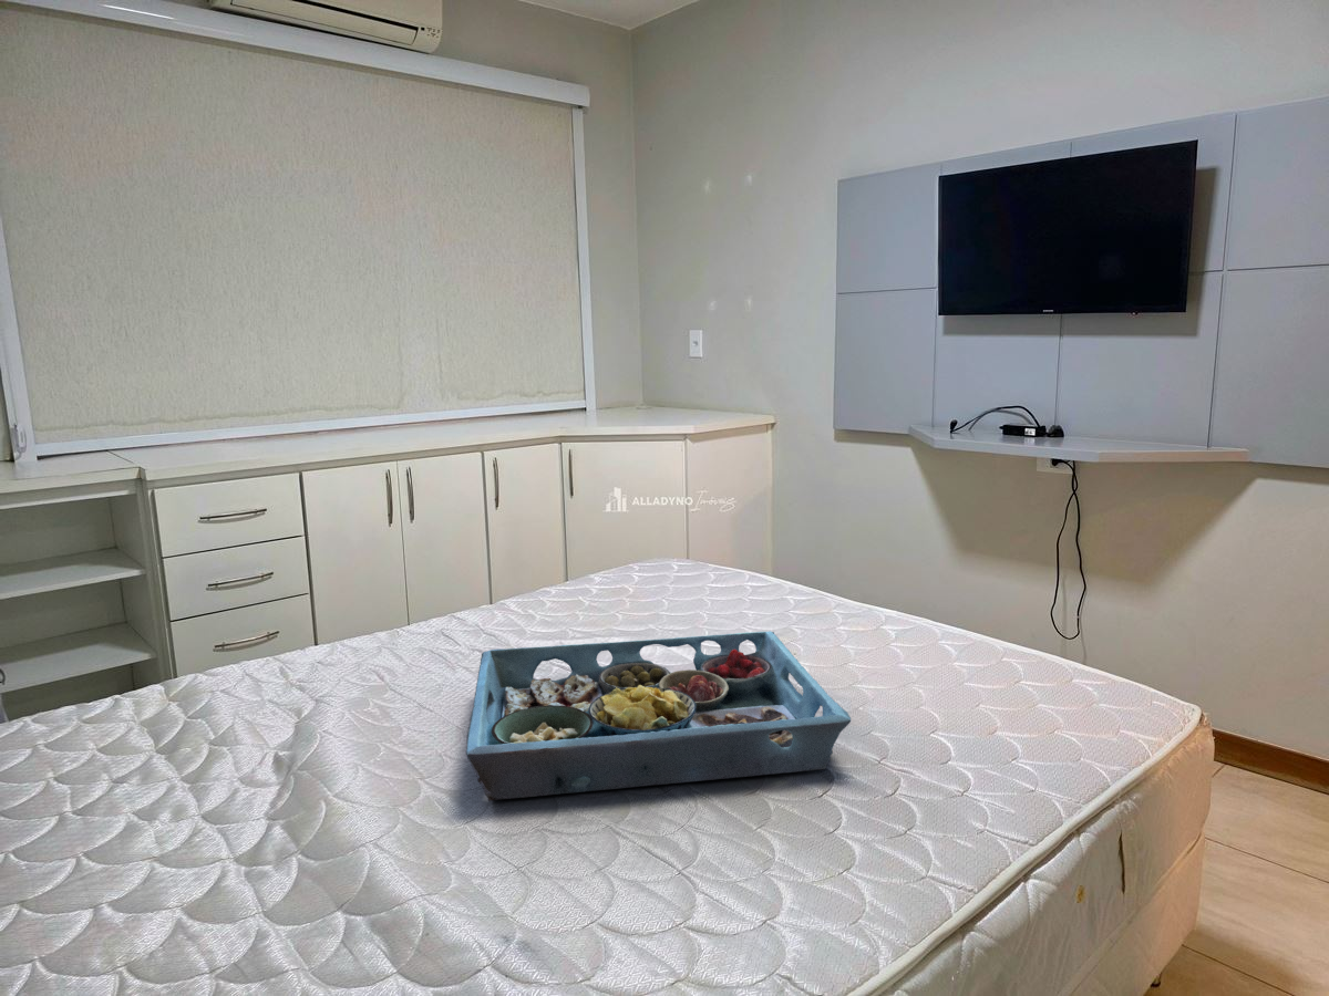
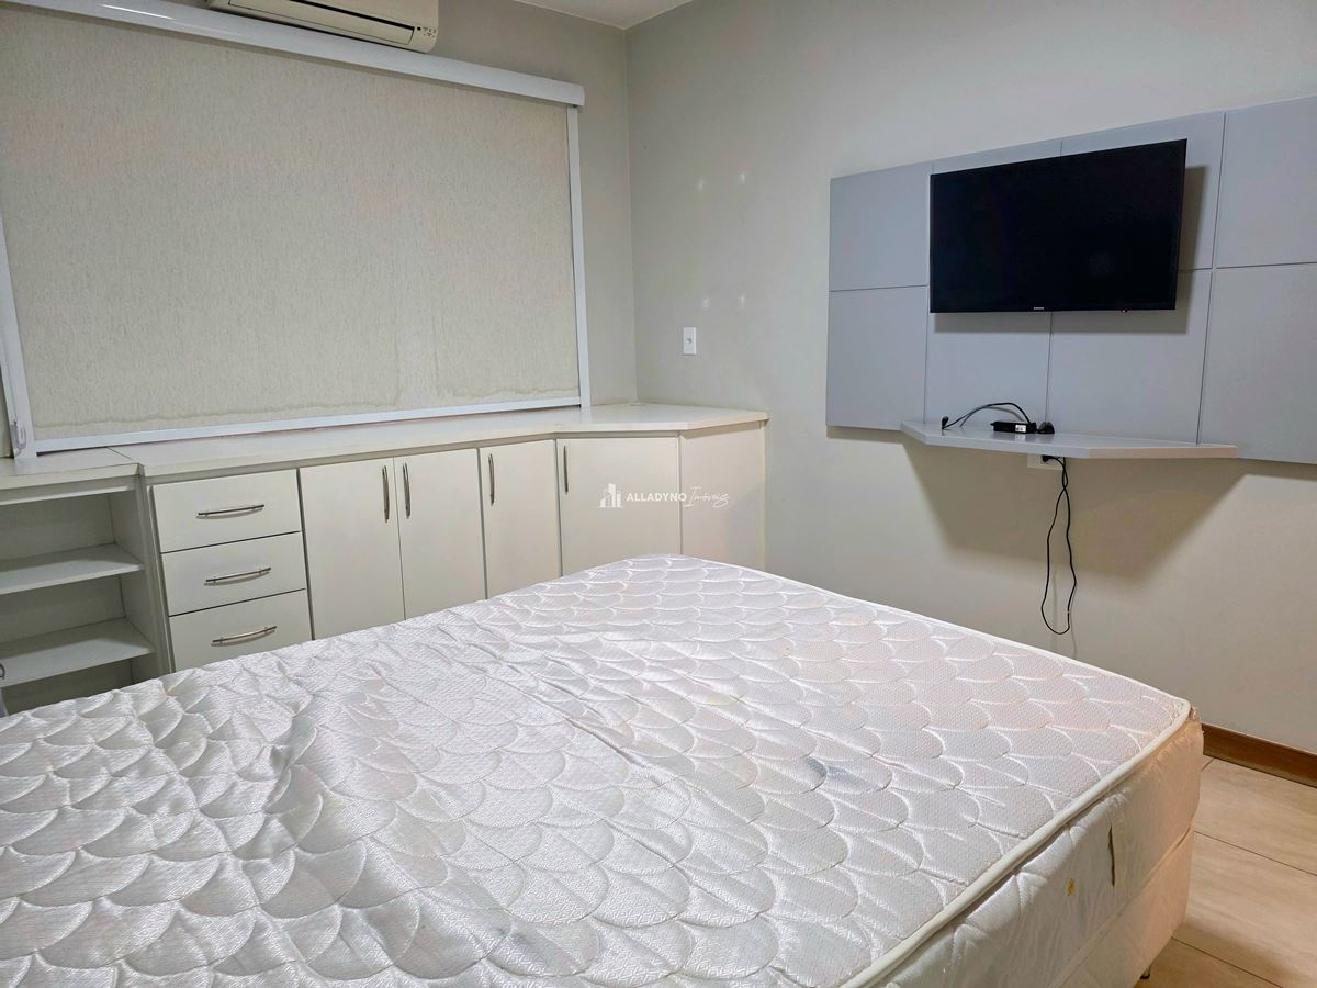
- serving tray [465,630,852,801]
